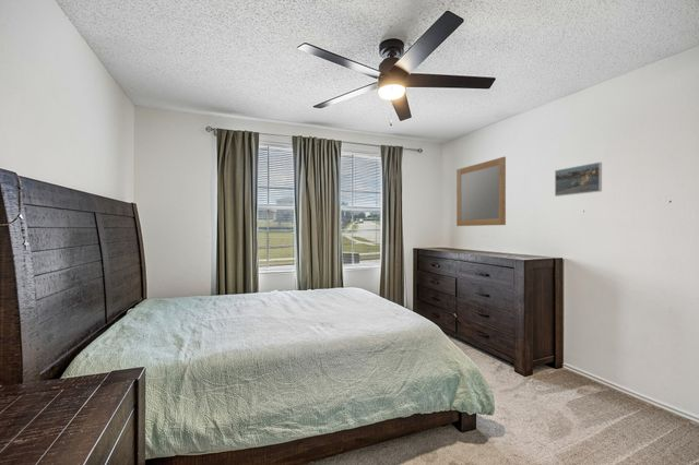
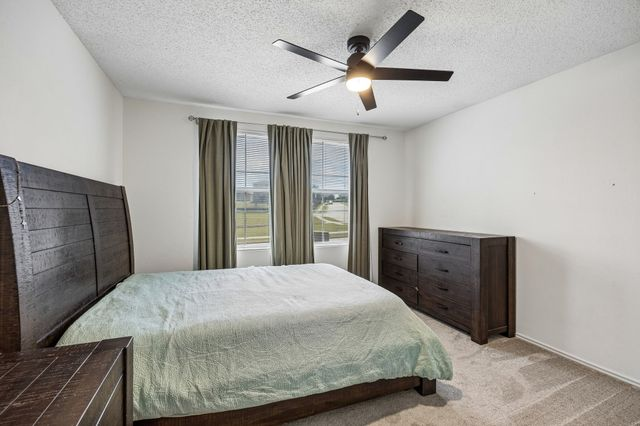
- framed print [554,162,603,198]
- home mirror [455,156,507,227]
